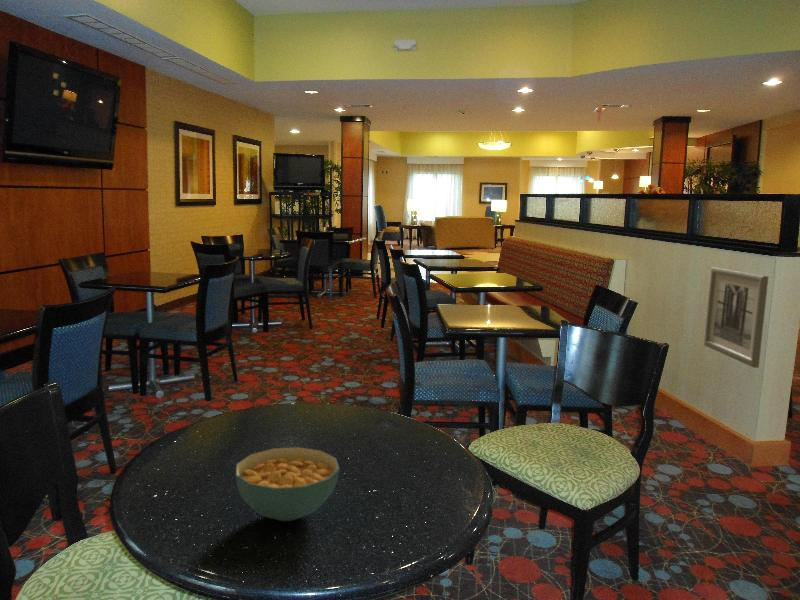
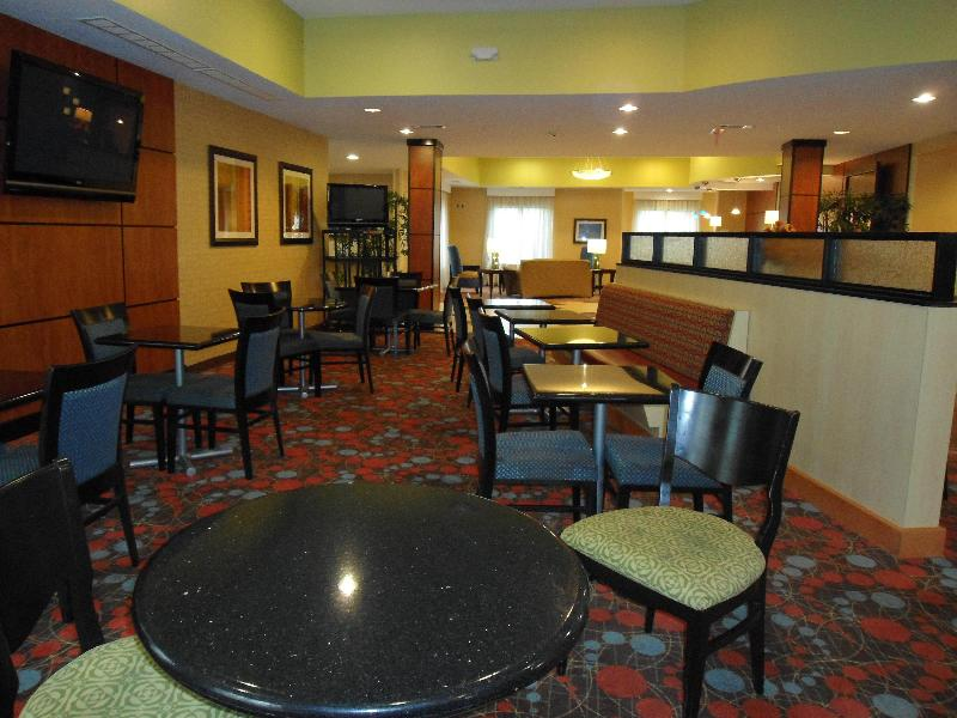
- wall art [703,266,769,369]
- cereal bowl [234,446,340,522]
